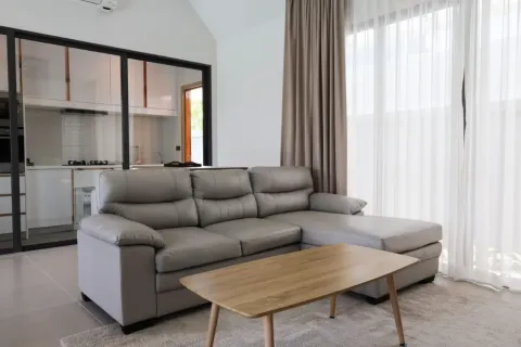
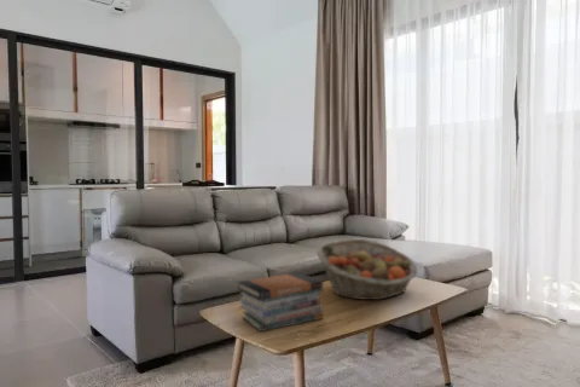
+ fruit basket [315,238,419,301]
+ book stack [237,271,325,333]
